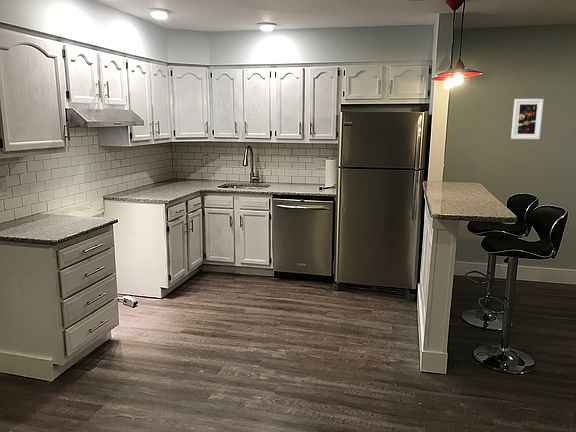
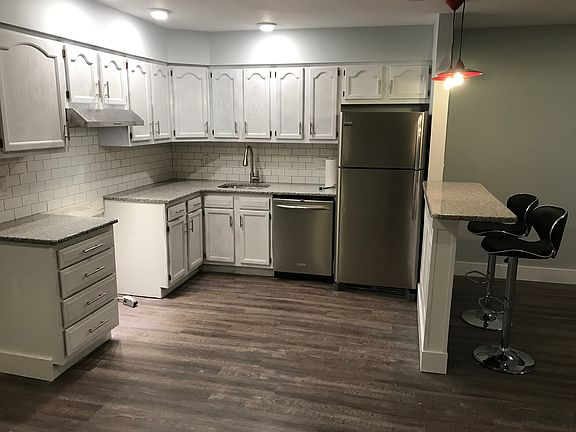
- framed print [510,98,545,140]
